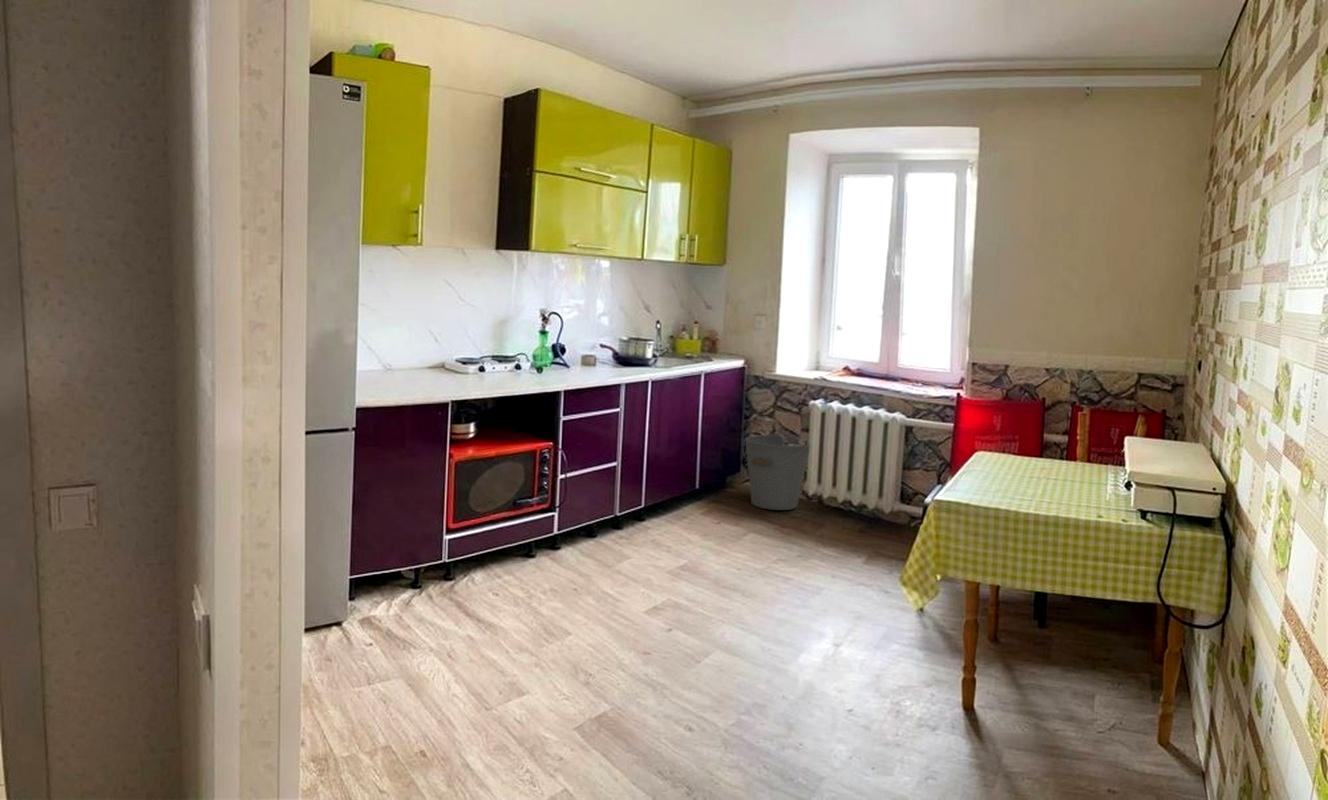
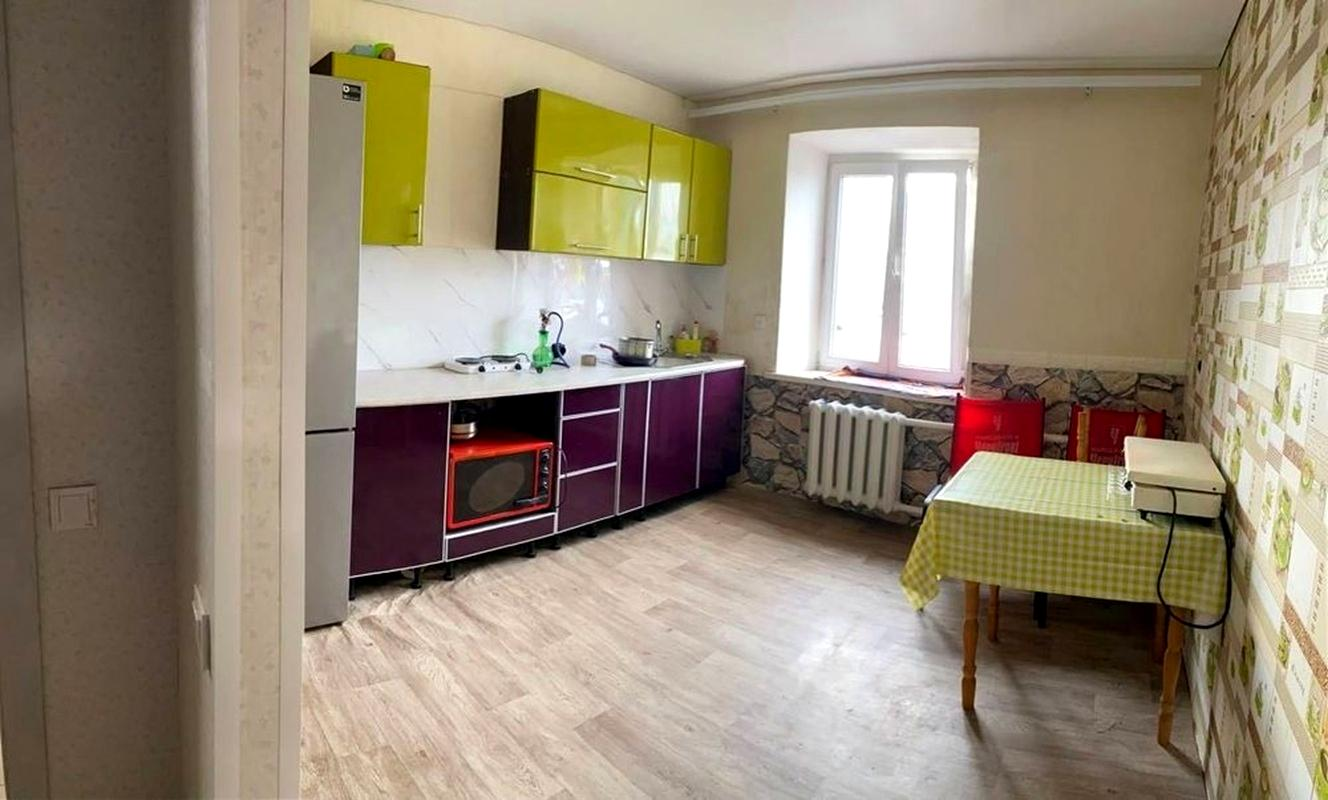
- bucket [742,434,811,511]
